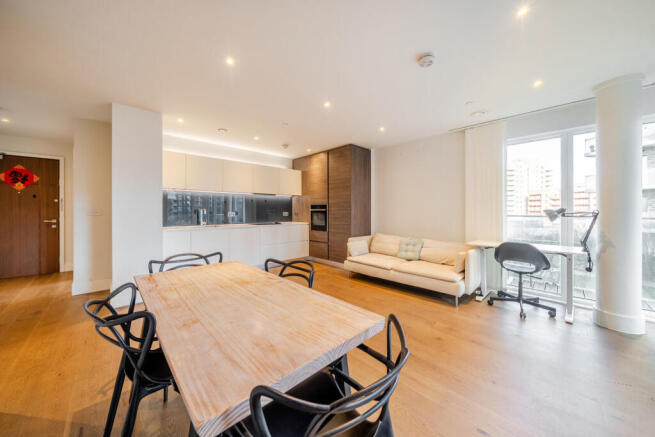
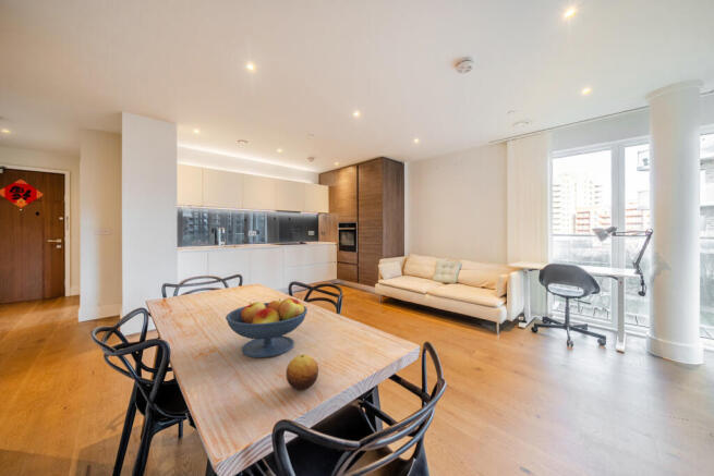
+ fruit [285,353,319,391]
+ fruit bowl [225,297,308,358]
